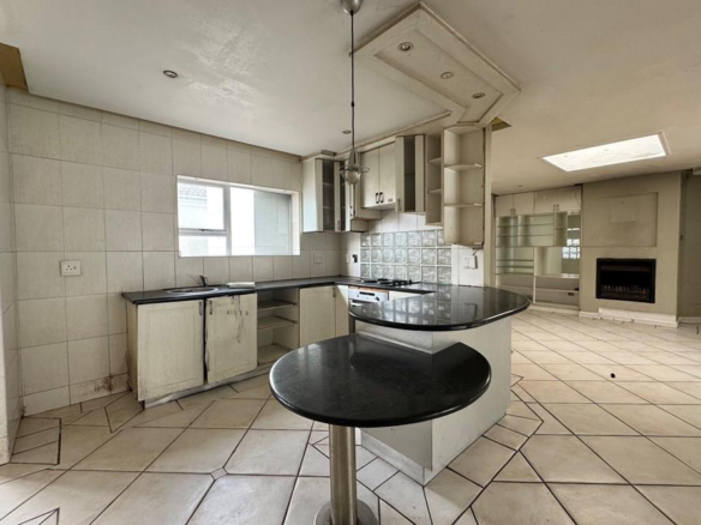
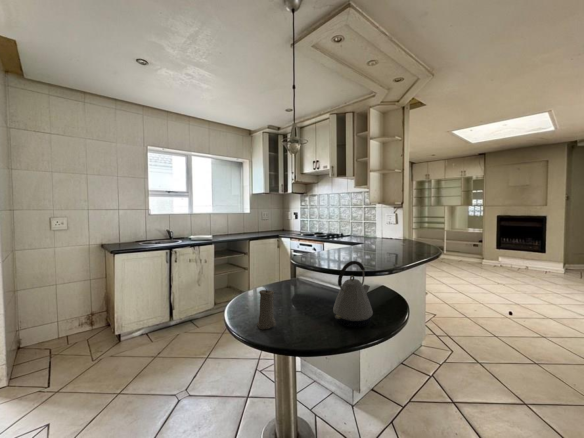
+ candle [256,288,277,330]
+ kettle [332,260,374,328]
